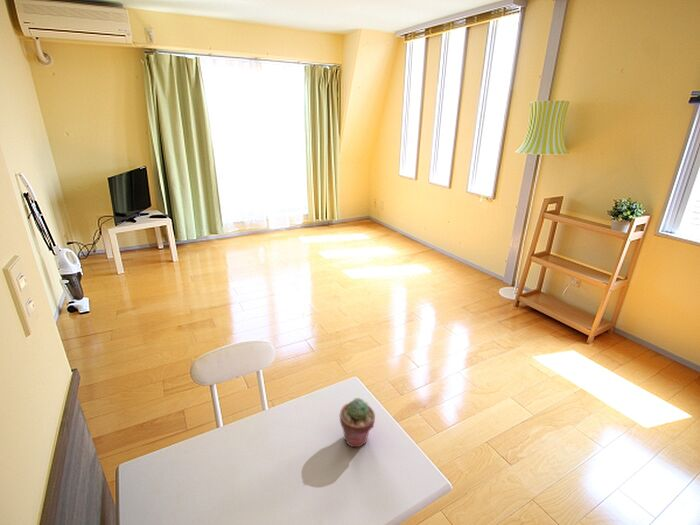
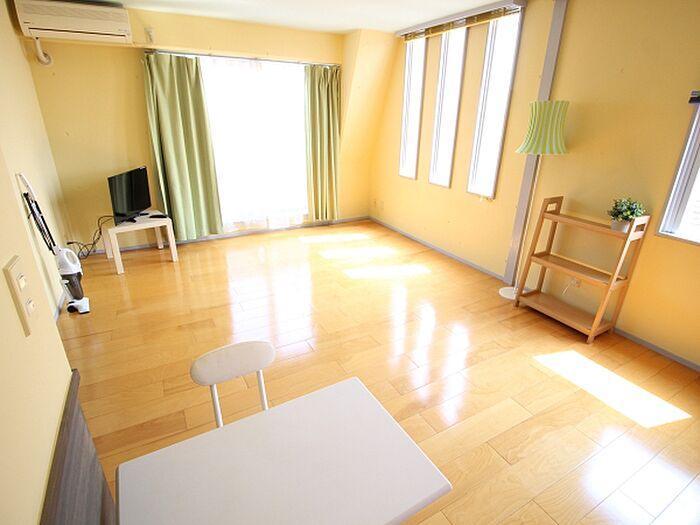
- potted succulent [338,397,376,448]
